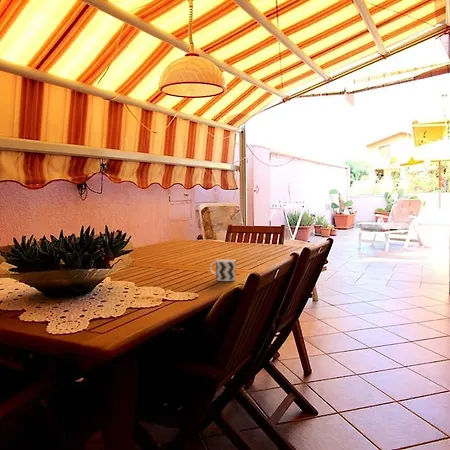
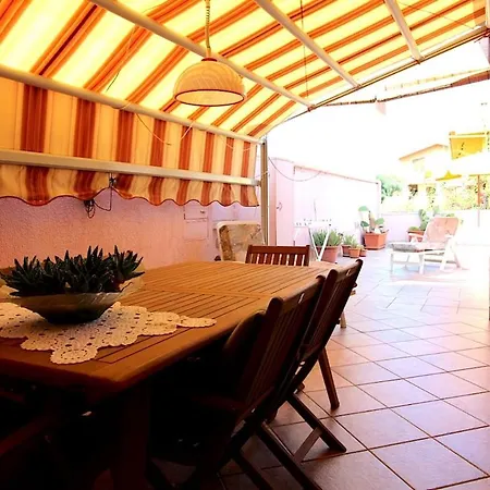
- cup [209,258,236,282]
